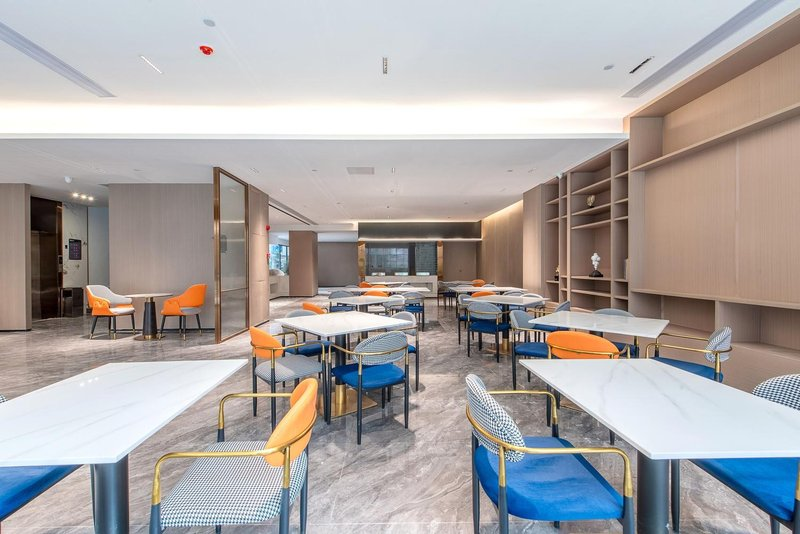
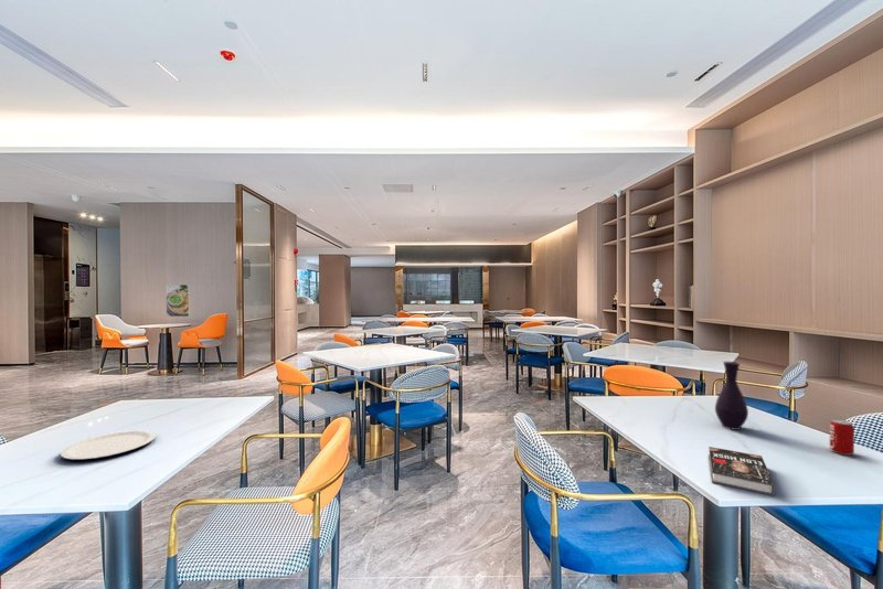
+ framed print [164,283,191,318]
+ vase [714,361,749,431]
+ book [708,446,775,496]
+ beverage can [829,418,855,457]
+ plate [60,429,157,461]
